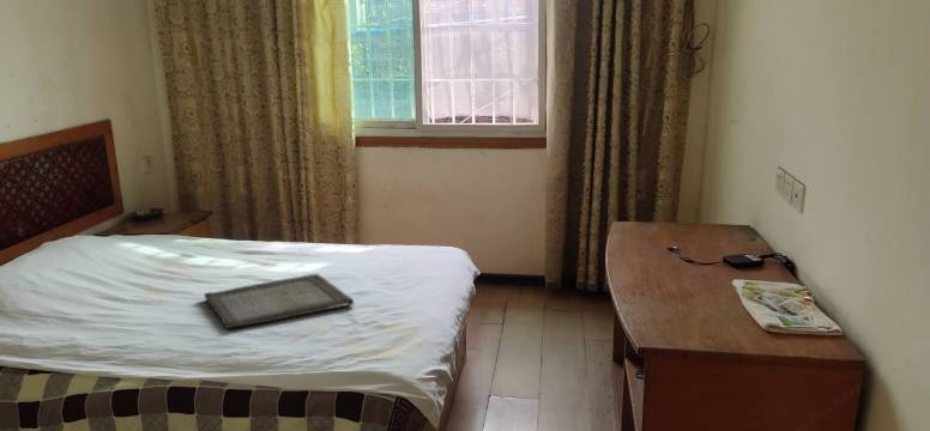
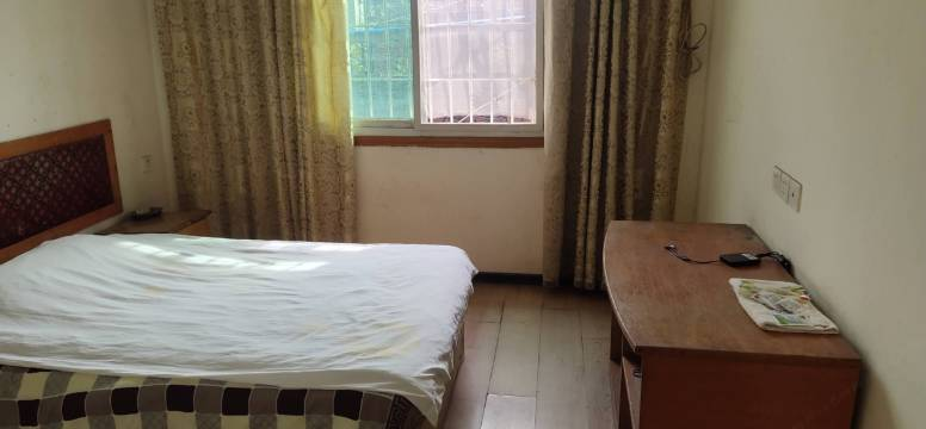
- serving tray [203,273,355,329]
